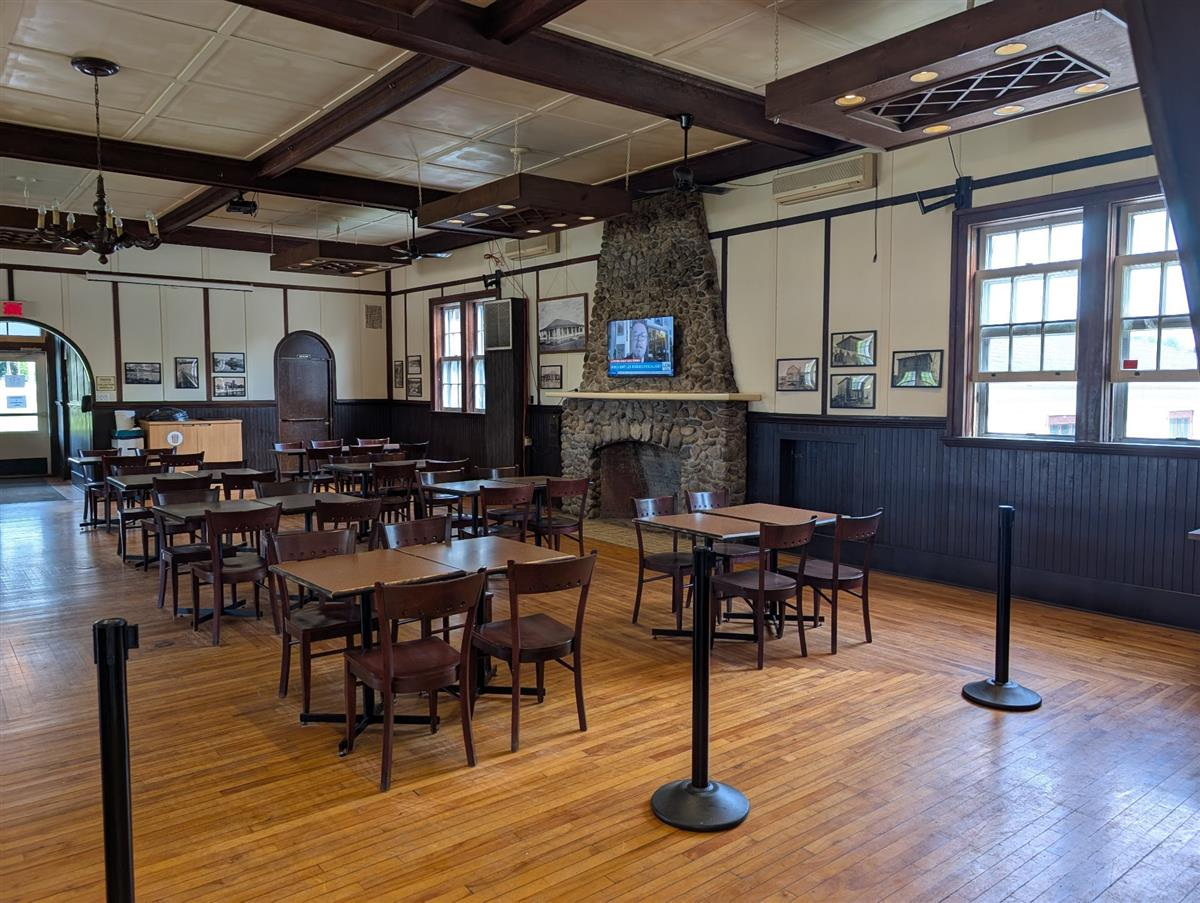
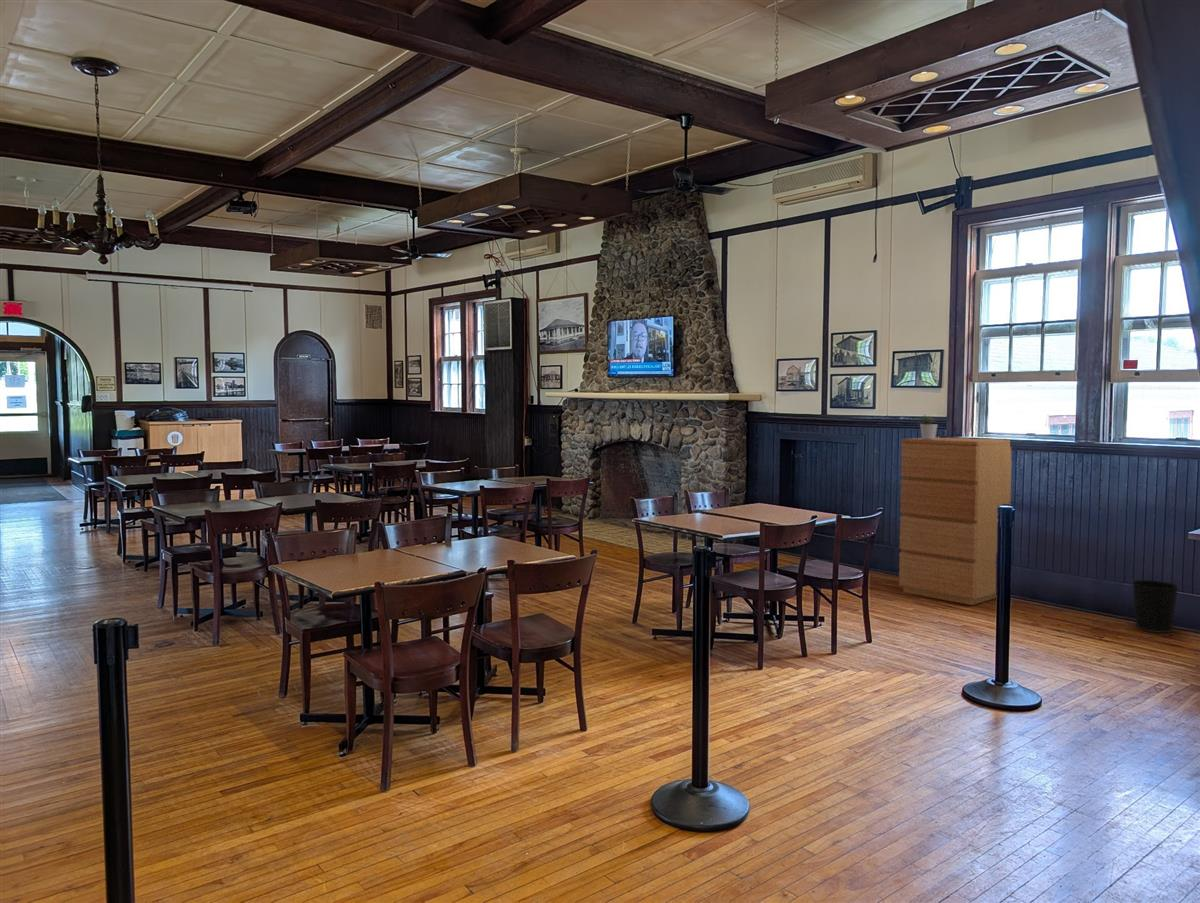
+ dresser [898,436,1013,606]
+ potted plant [918,414,939,440]
+ wastebasket [1131,579,1180,634]
